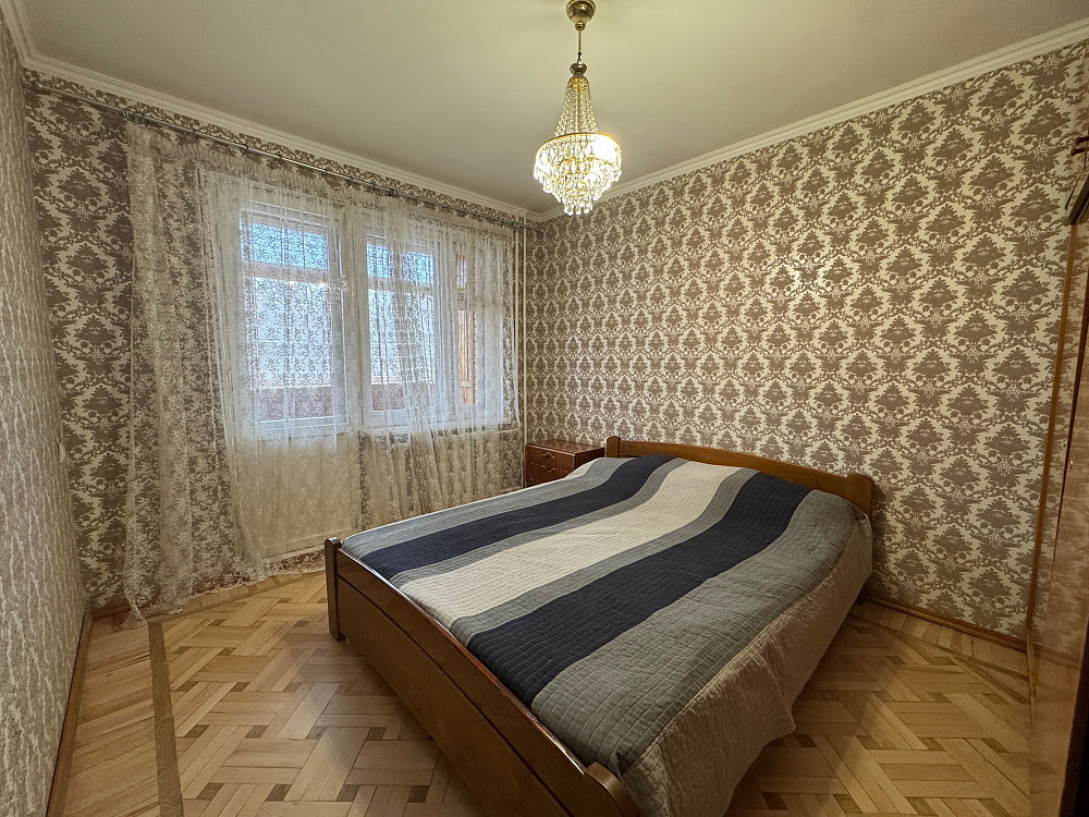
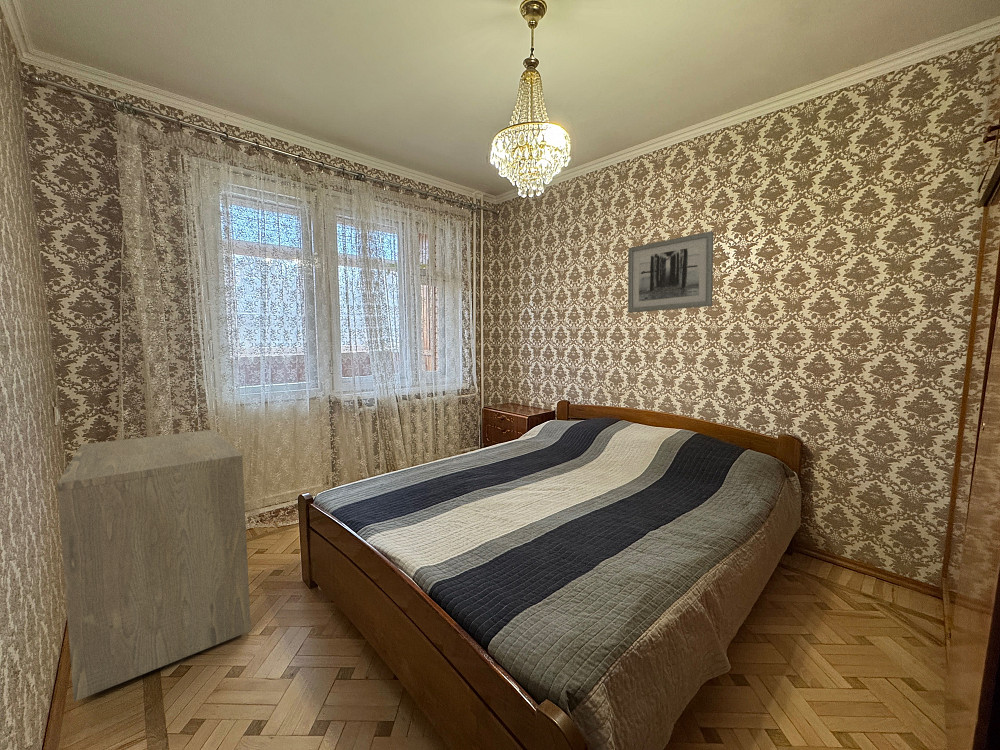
+ wall art [627,230,714,314]
+ dresser [56,429,252,703]
